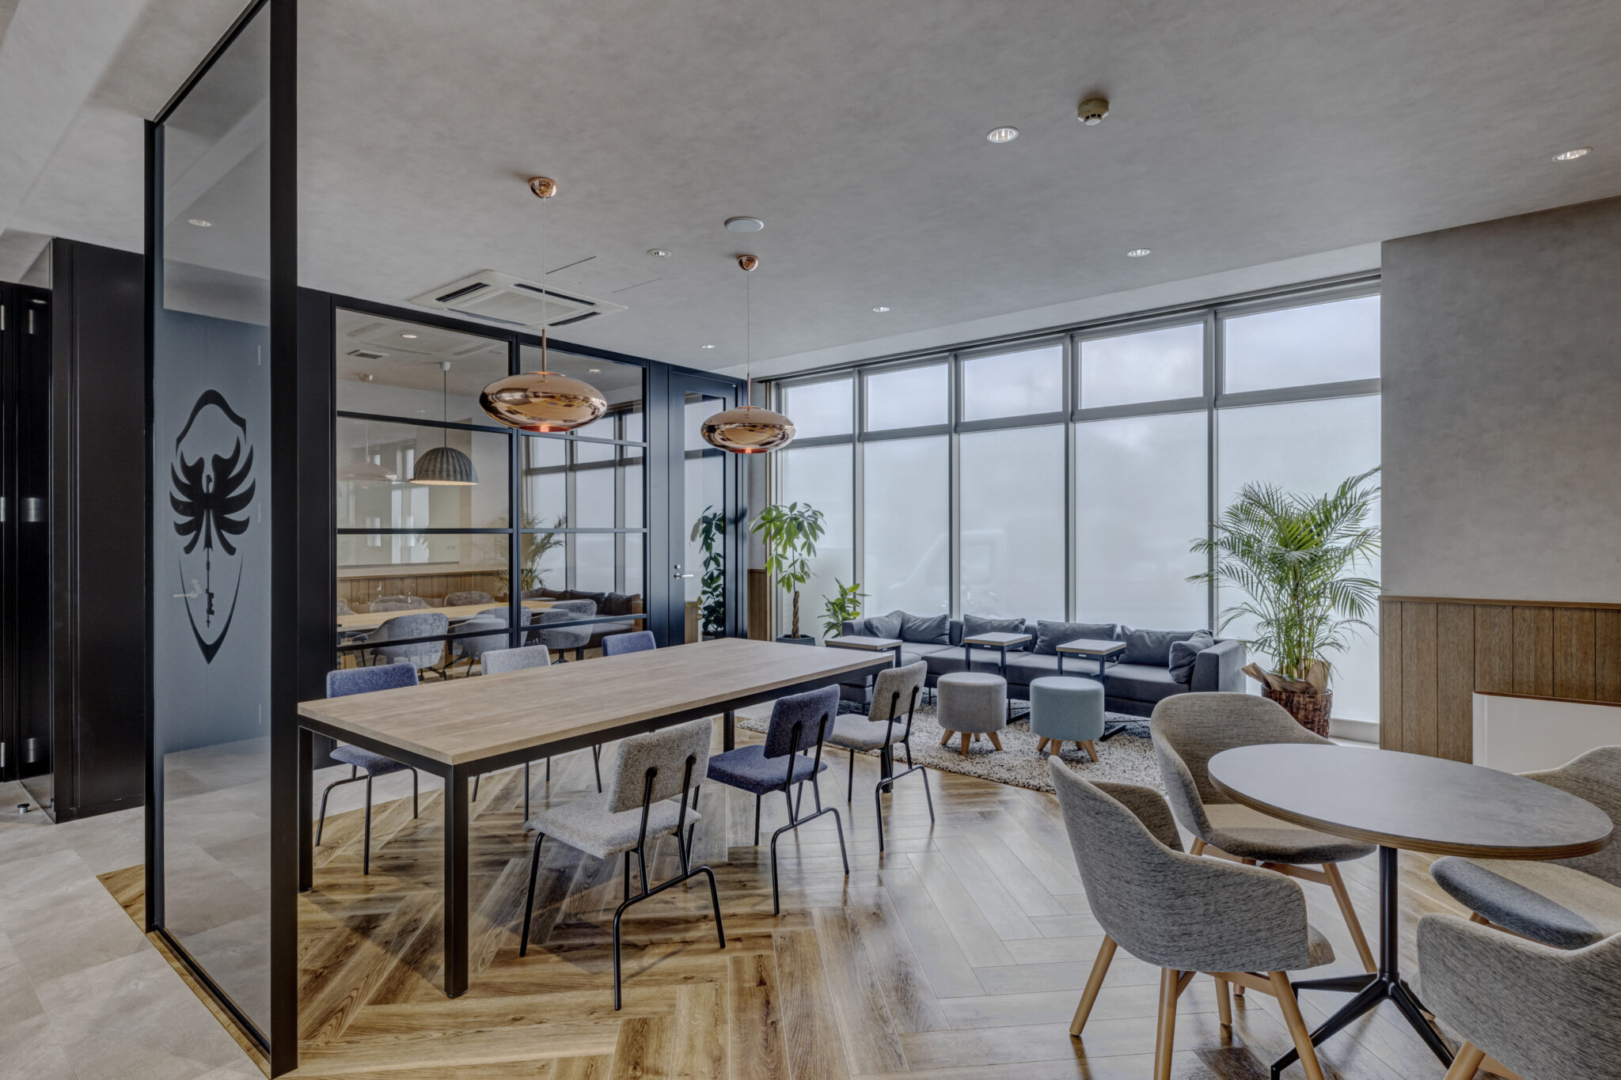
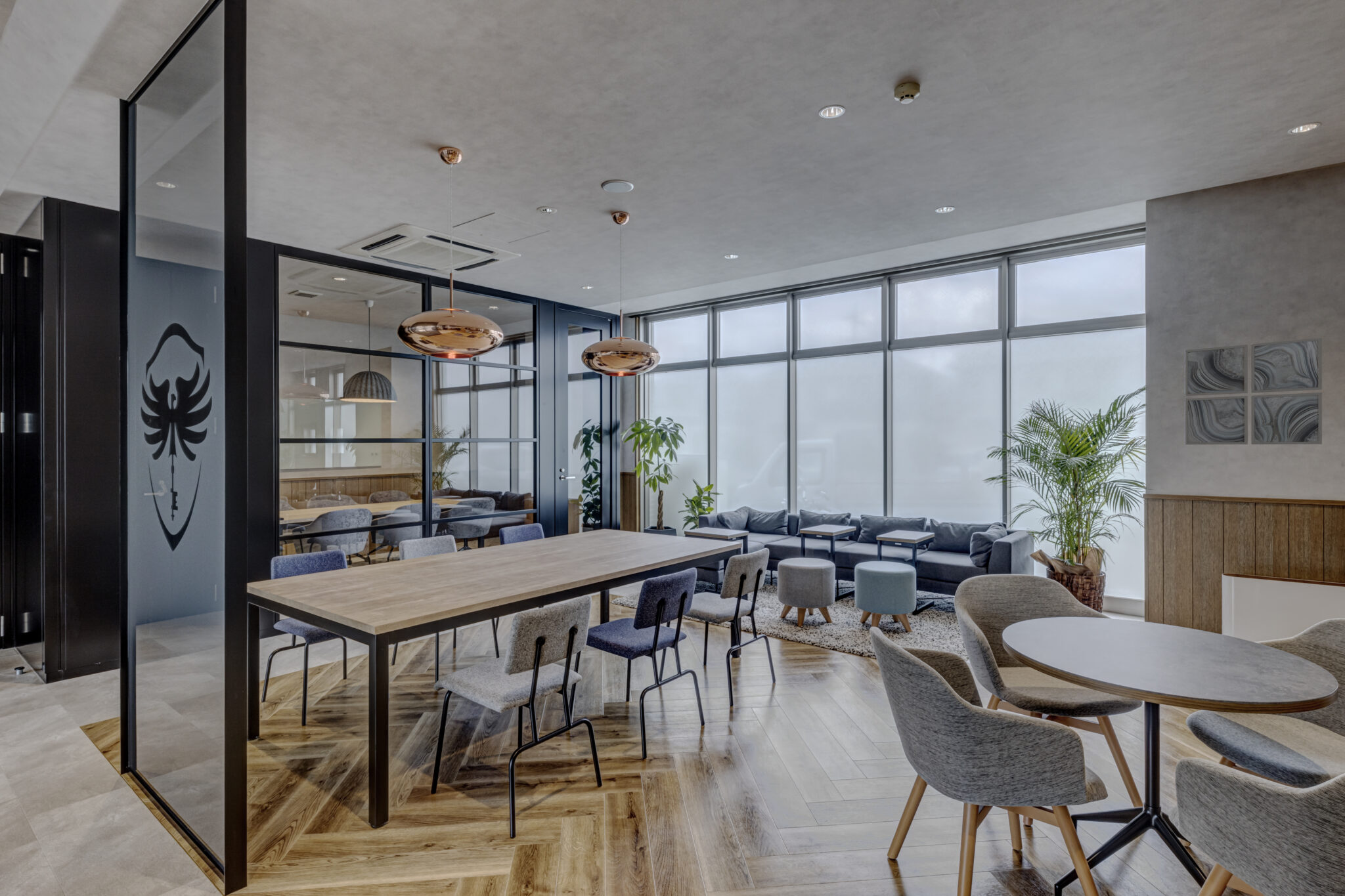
+ wall art [1184,337,1323,445]
